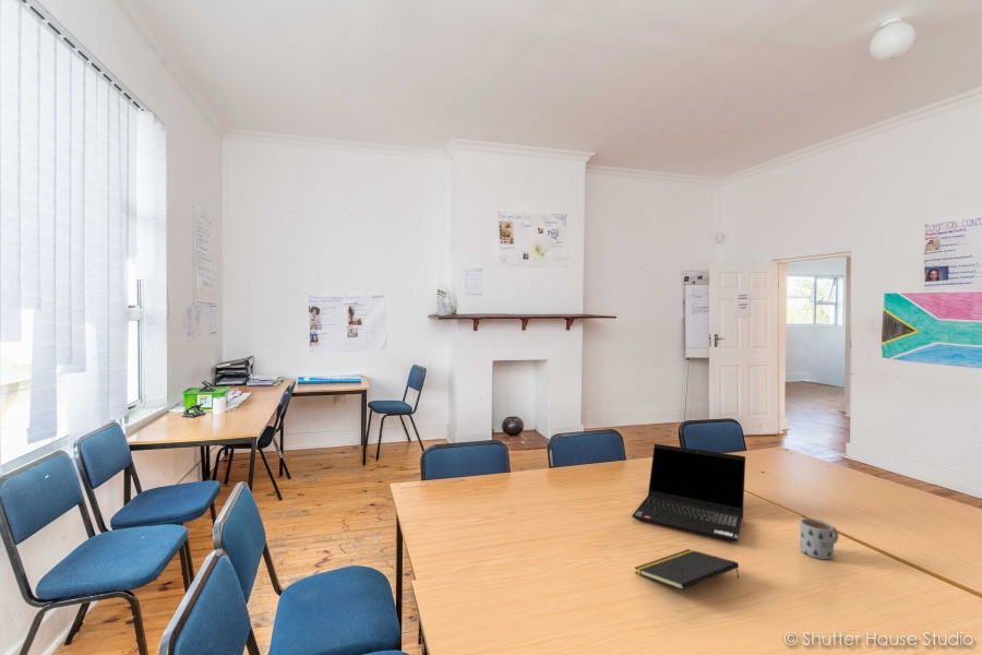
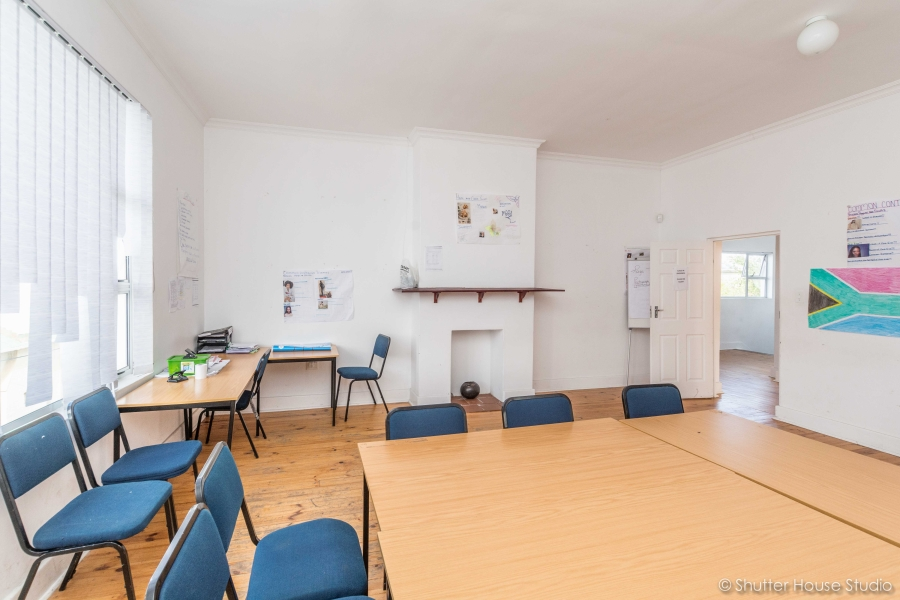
- laptop computer [631,443,746,543]
- mug [799,517,839,560]
- notepad [634,548,741,591]
